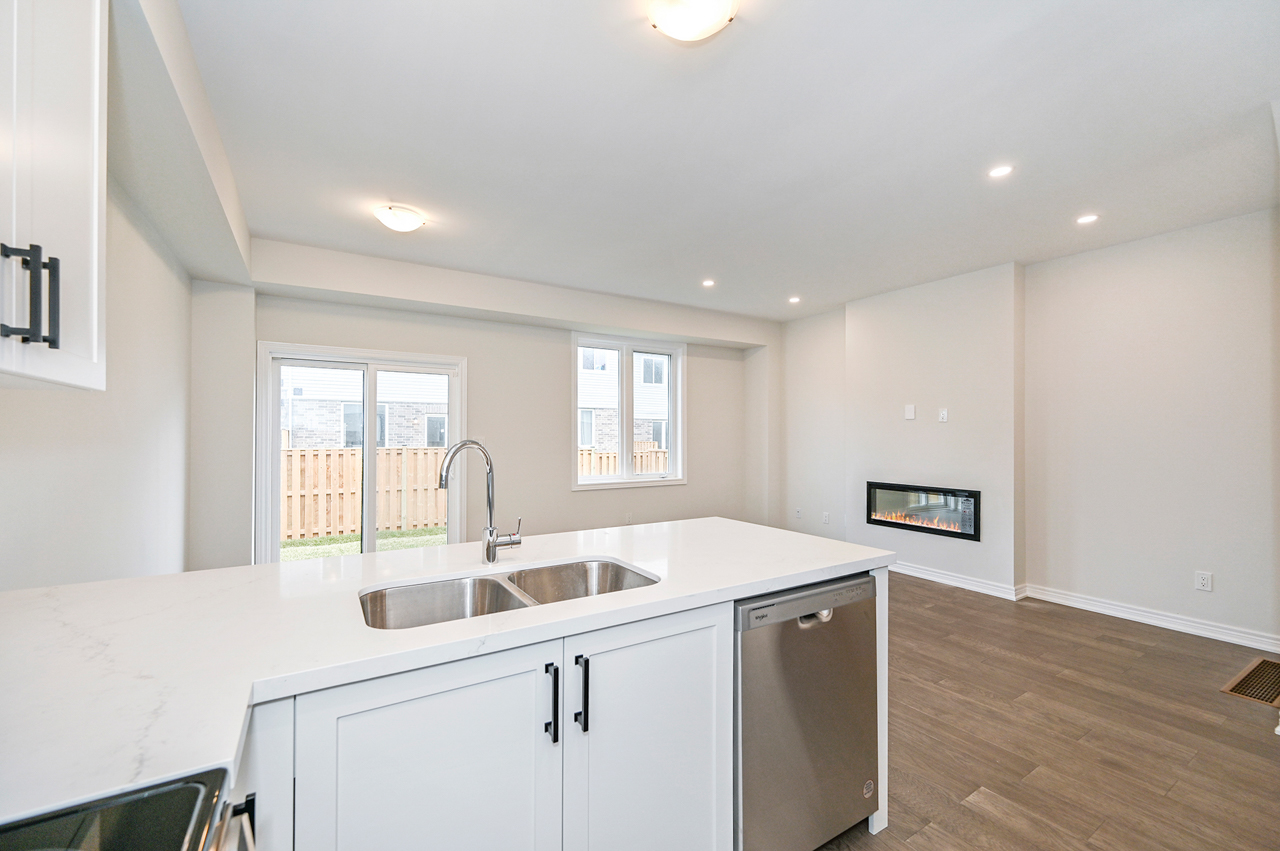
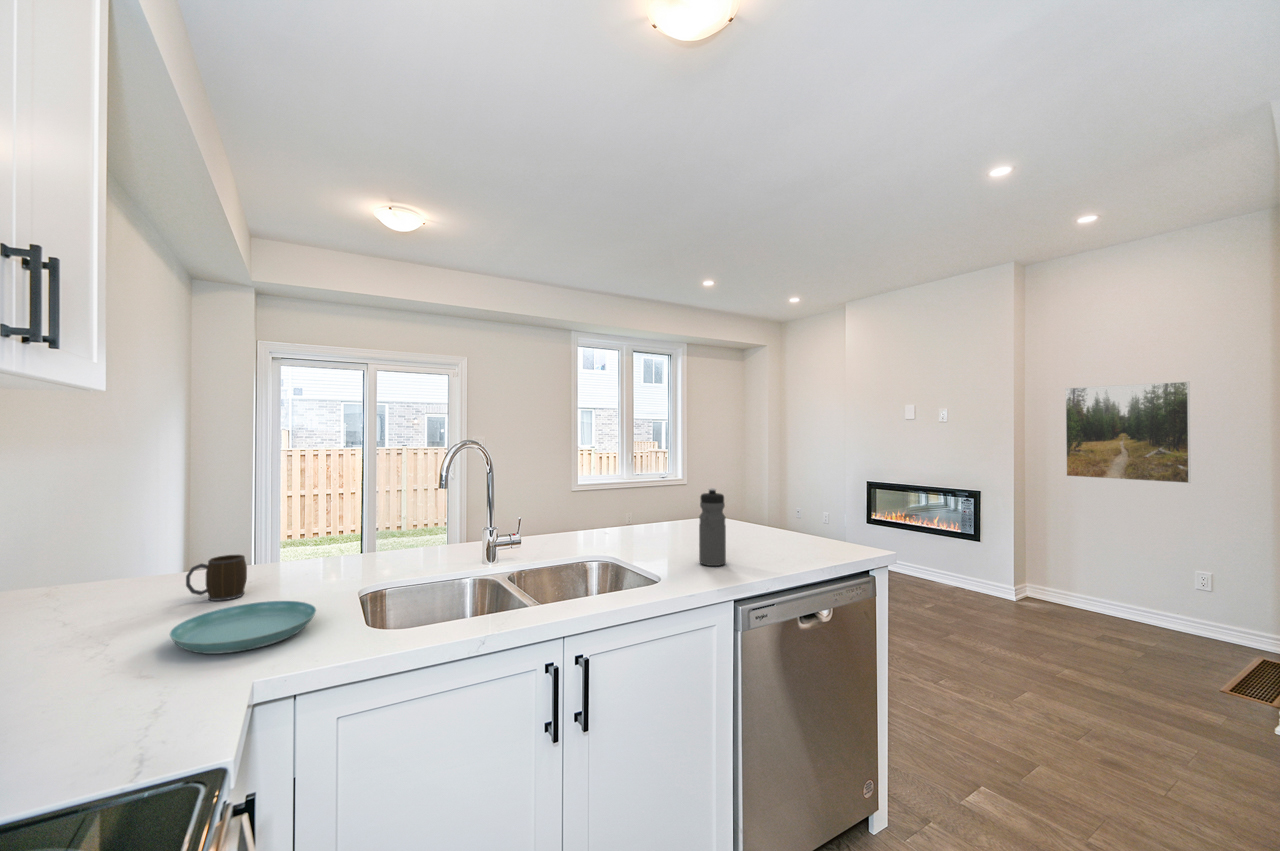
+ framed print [1064,381,1192,484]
+ saucer [169,600,317,655]
+ mug [185,554,248,602]
+ water bottle [698,487,727,567]
